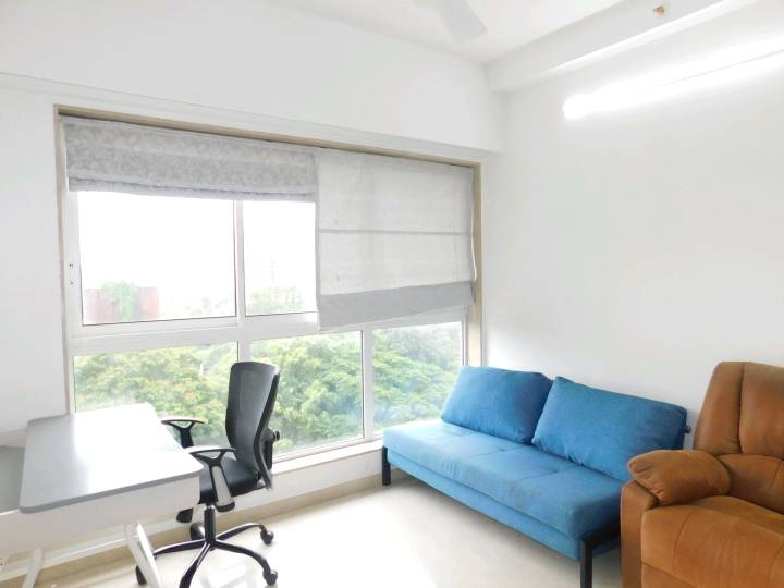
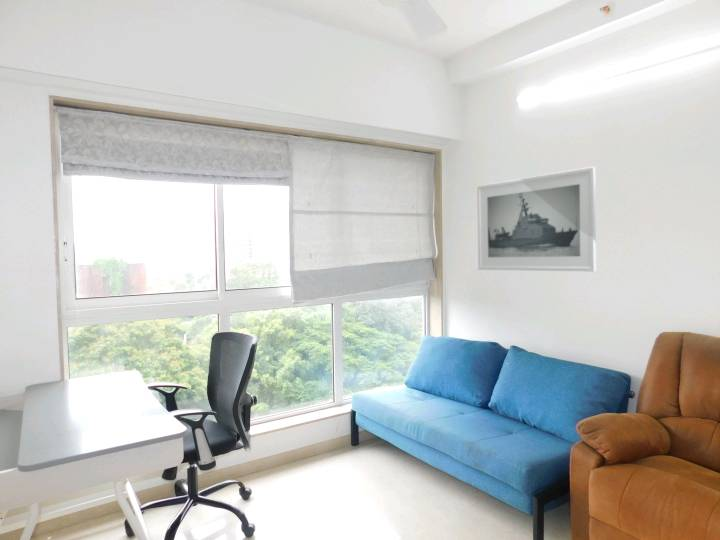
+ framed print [476,166,597,273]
